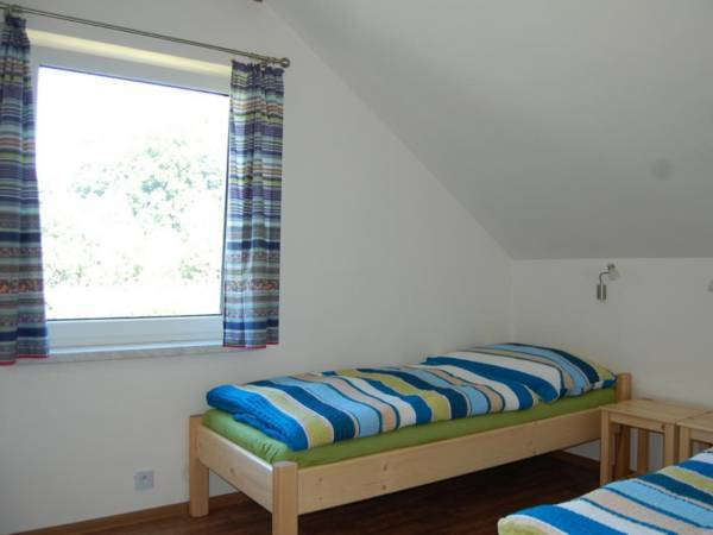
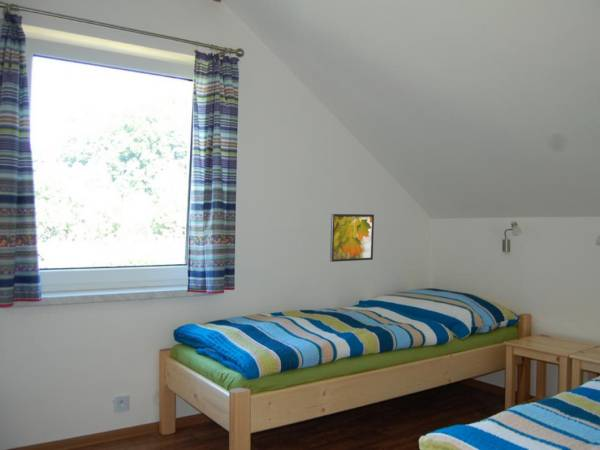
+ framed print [329,213,375,263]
